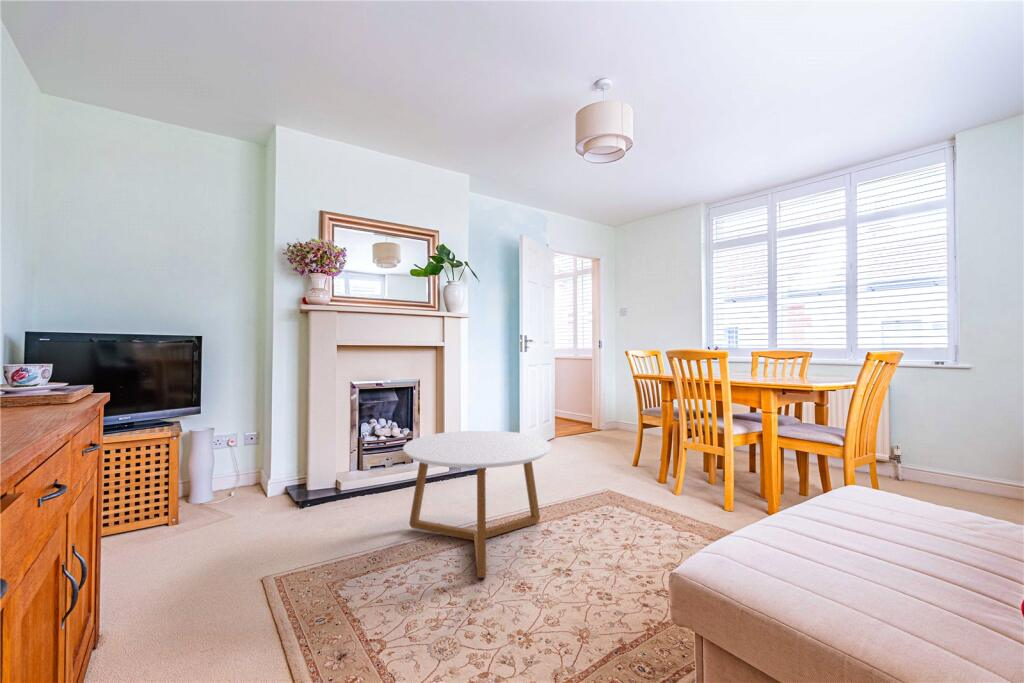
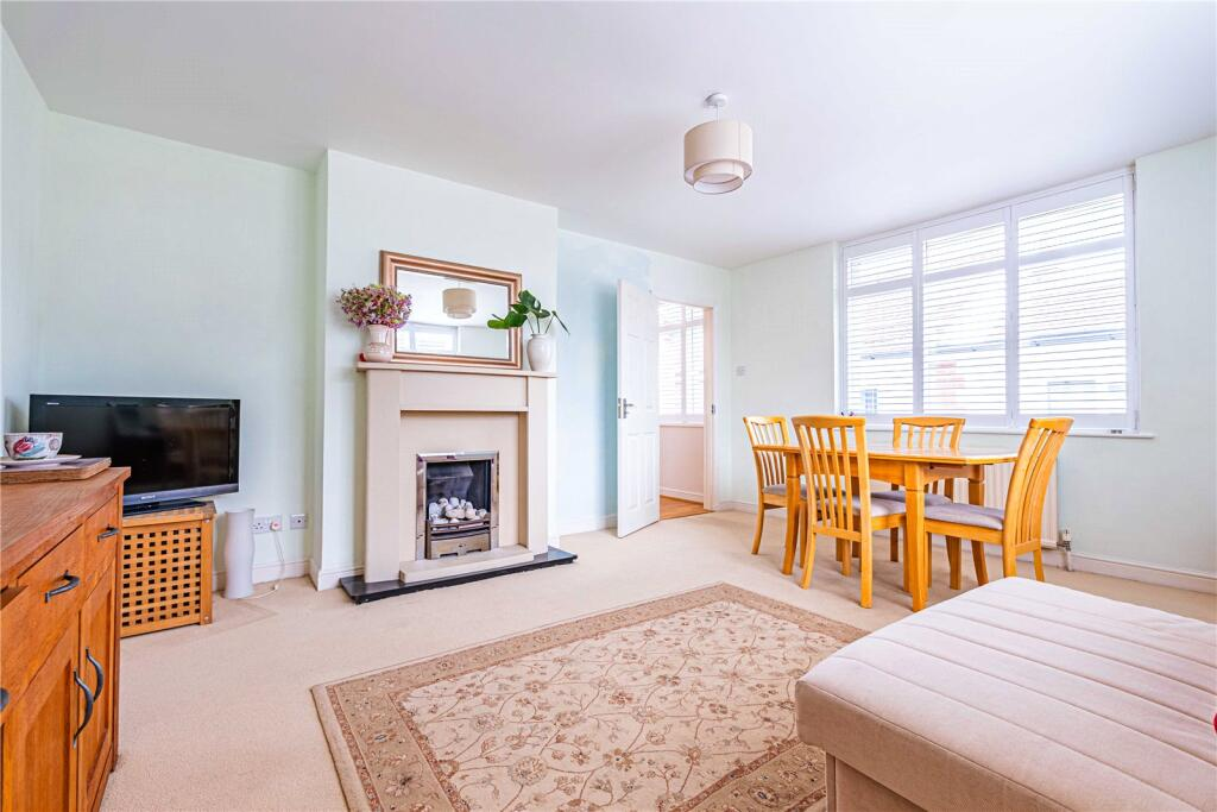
- coffee table [402,430,552,579]
